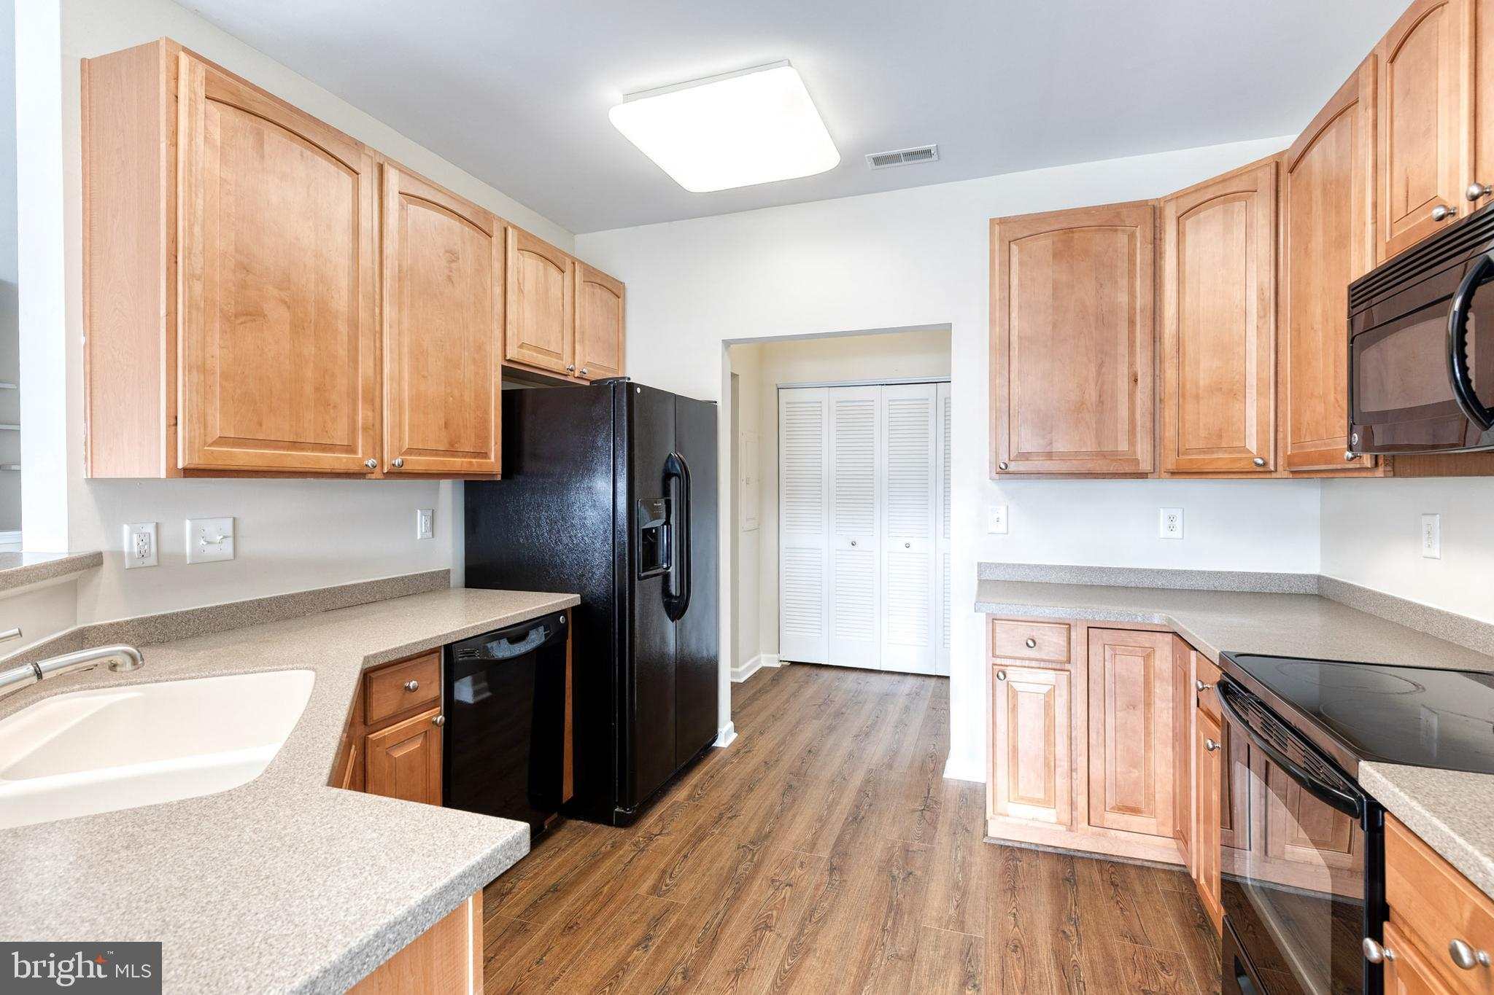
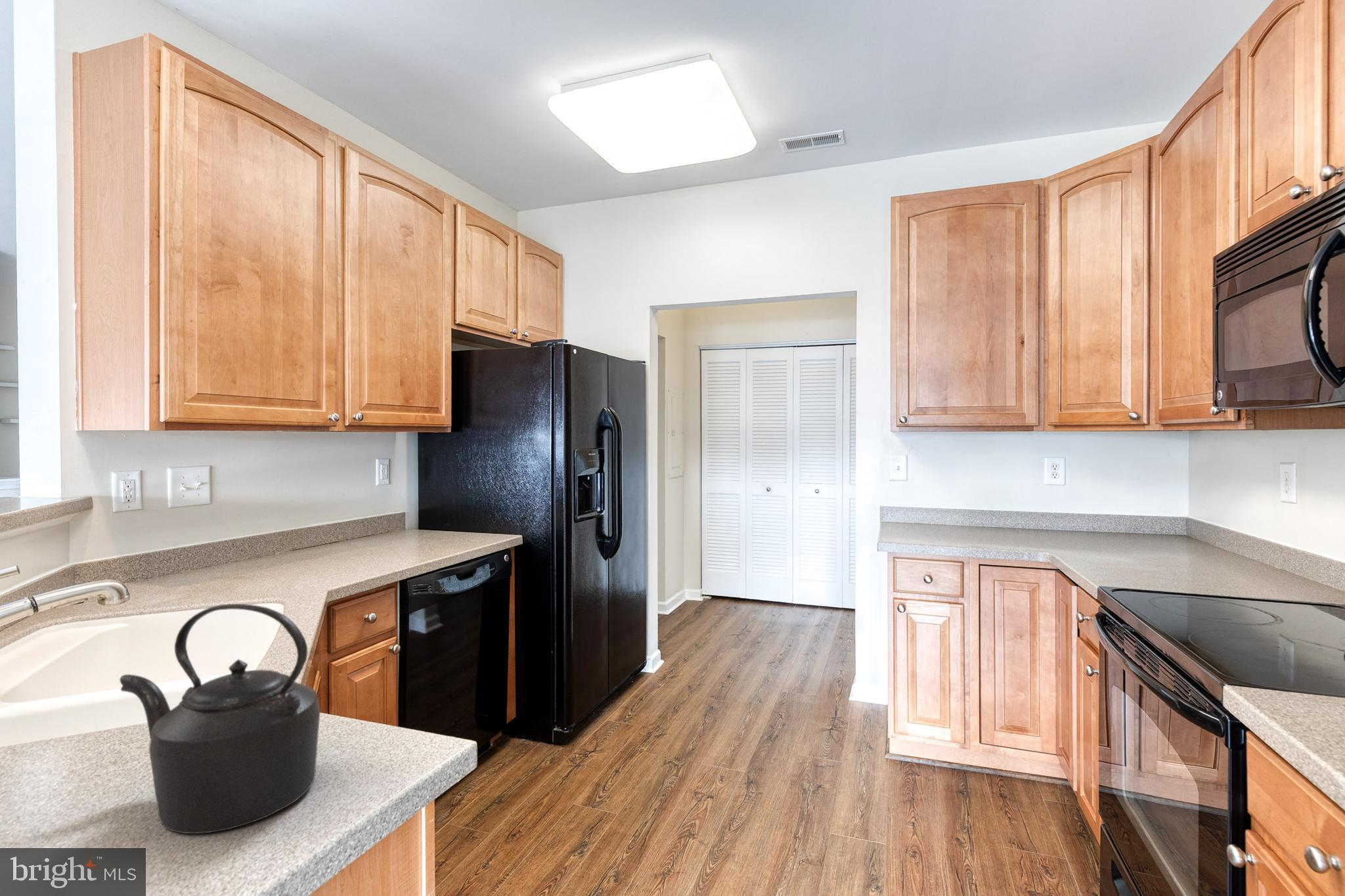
+ kettle [119,603,320,834]
